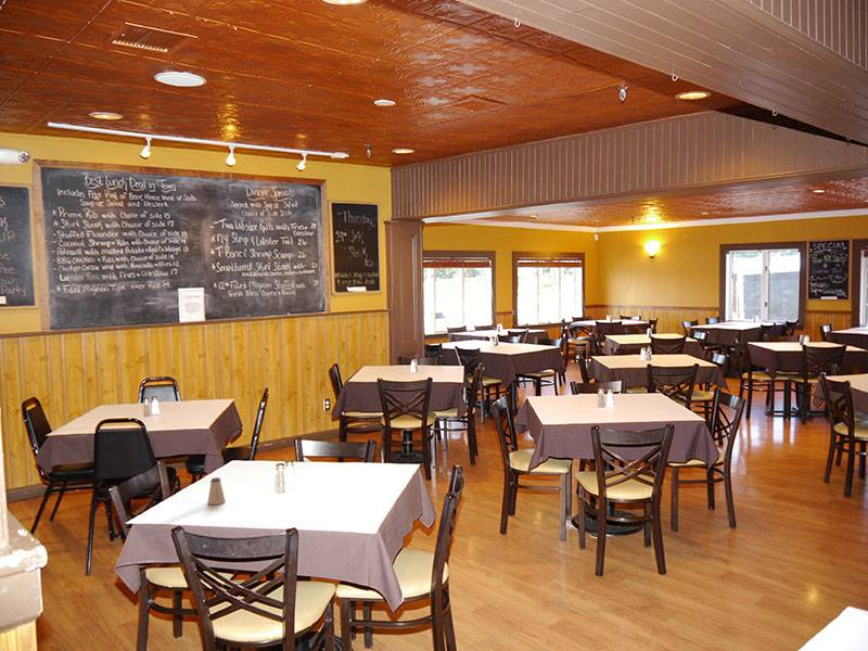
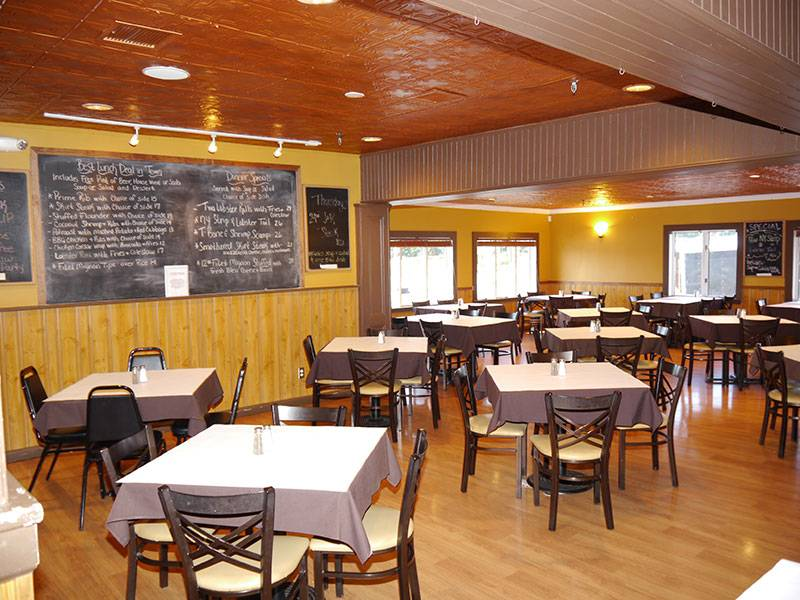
- saltshaker [206,476,227,506]
